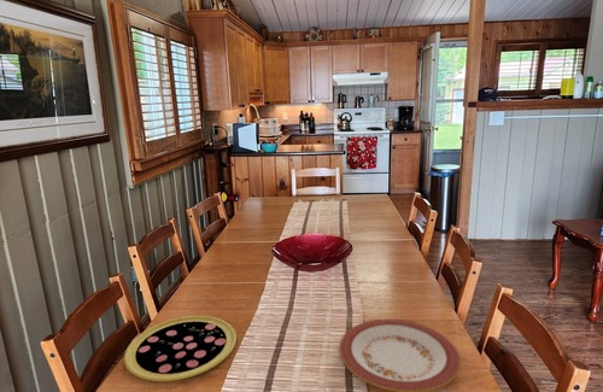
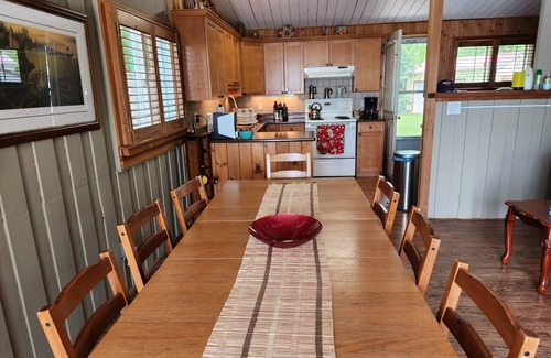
- plate [338,318,462,392]
- pizza [123,315,238,382]
